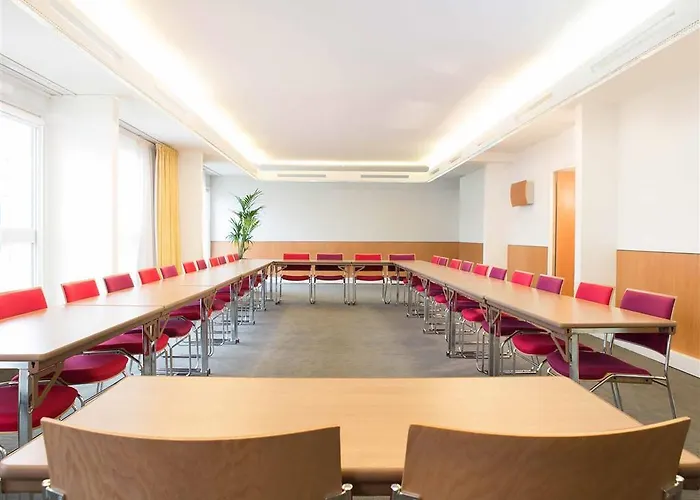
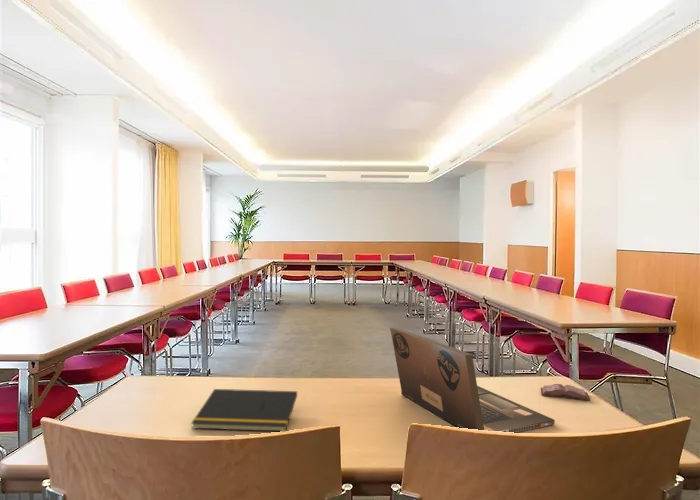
+ laptop [389,327,556,434]
+ book [540,383,591,402]
+ notepad [190,388,298,432]
